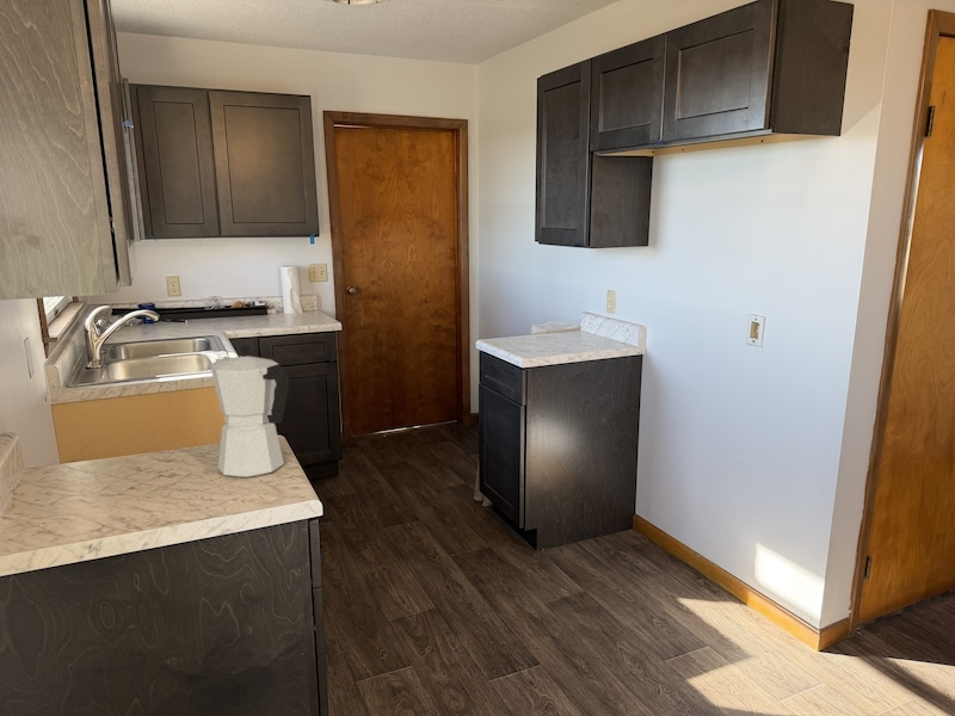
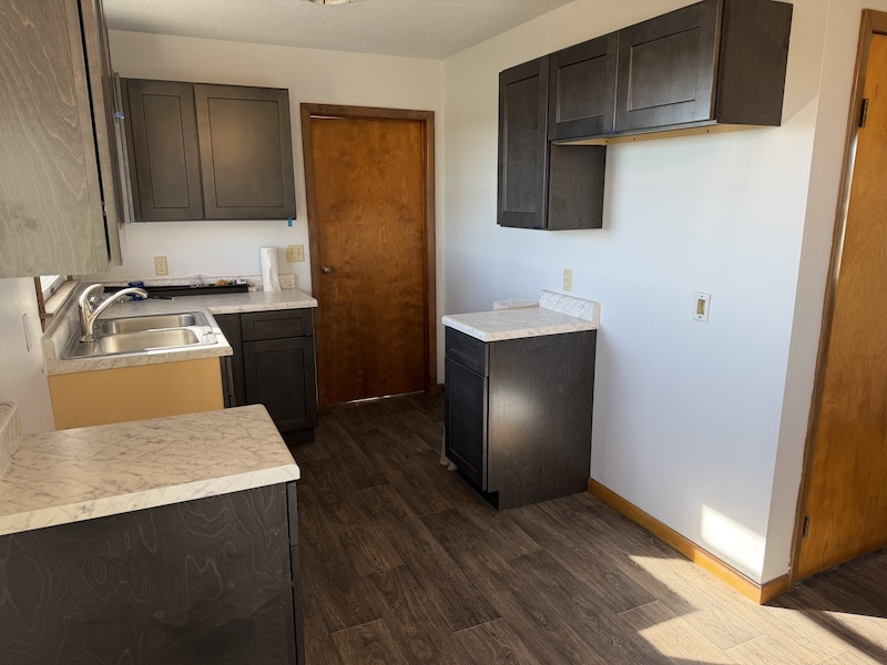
- moka pot [210,342,290,479]
